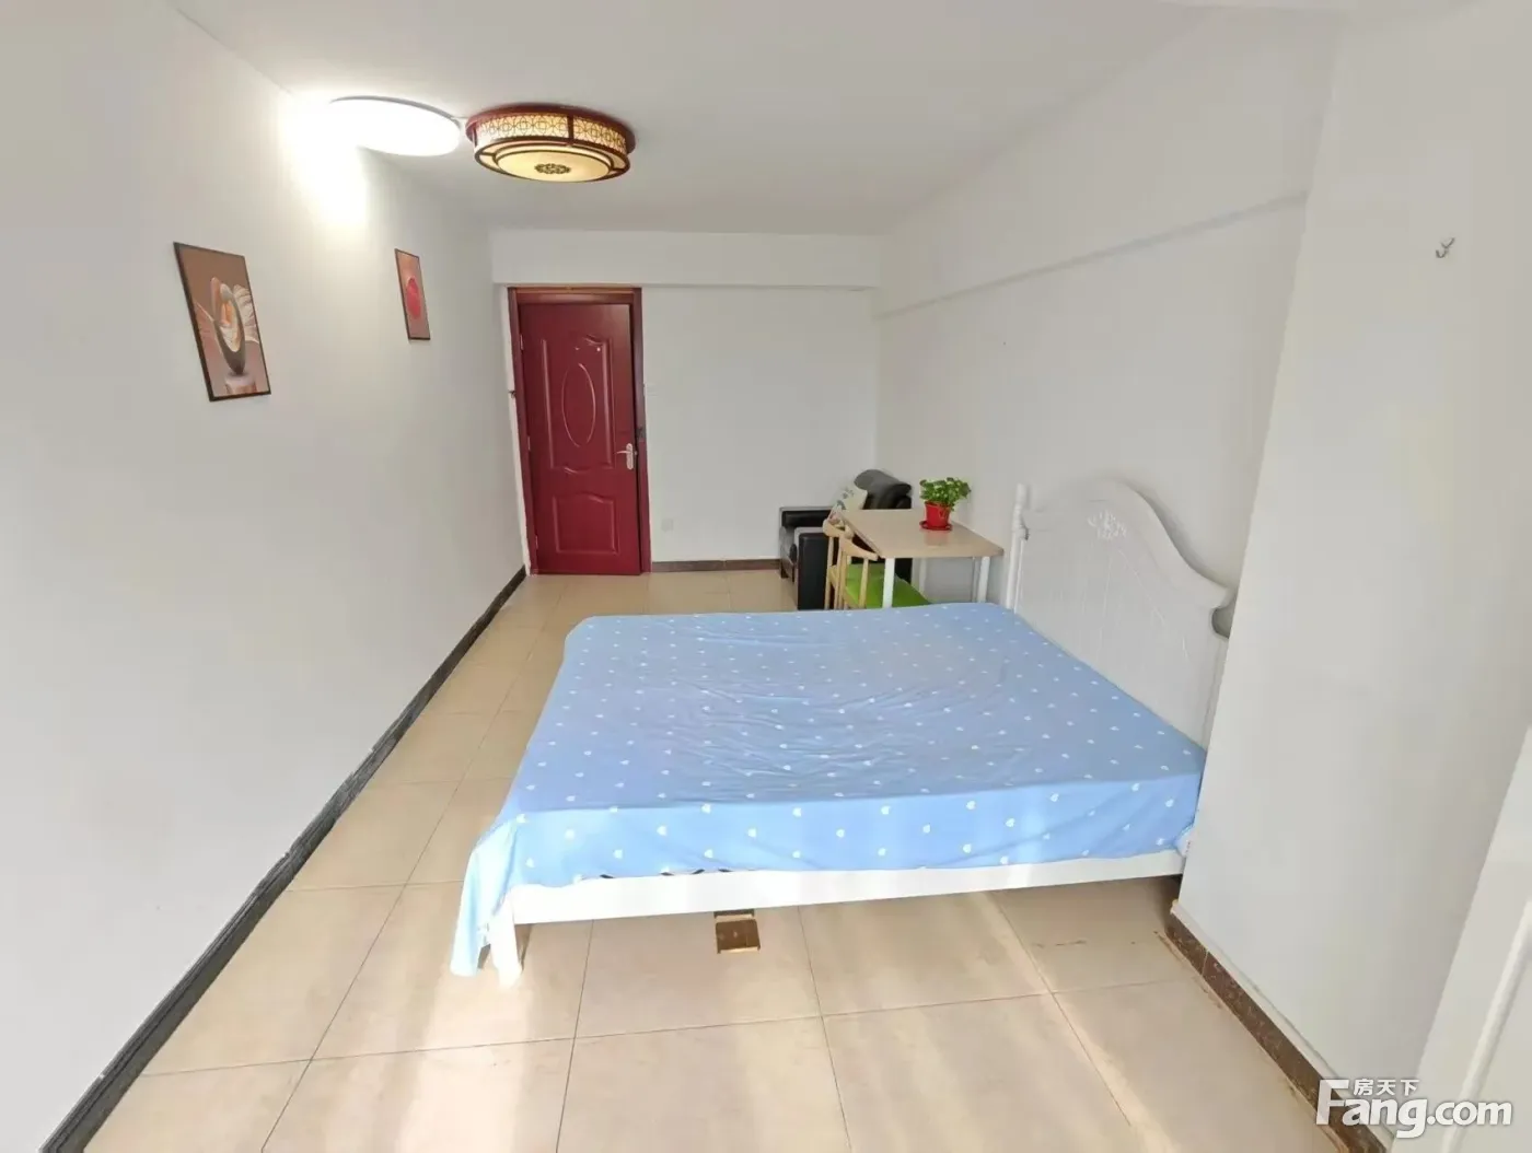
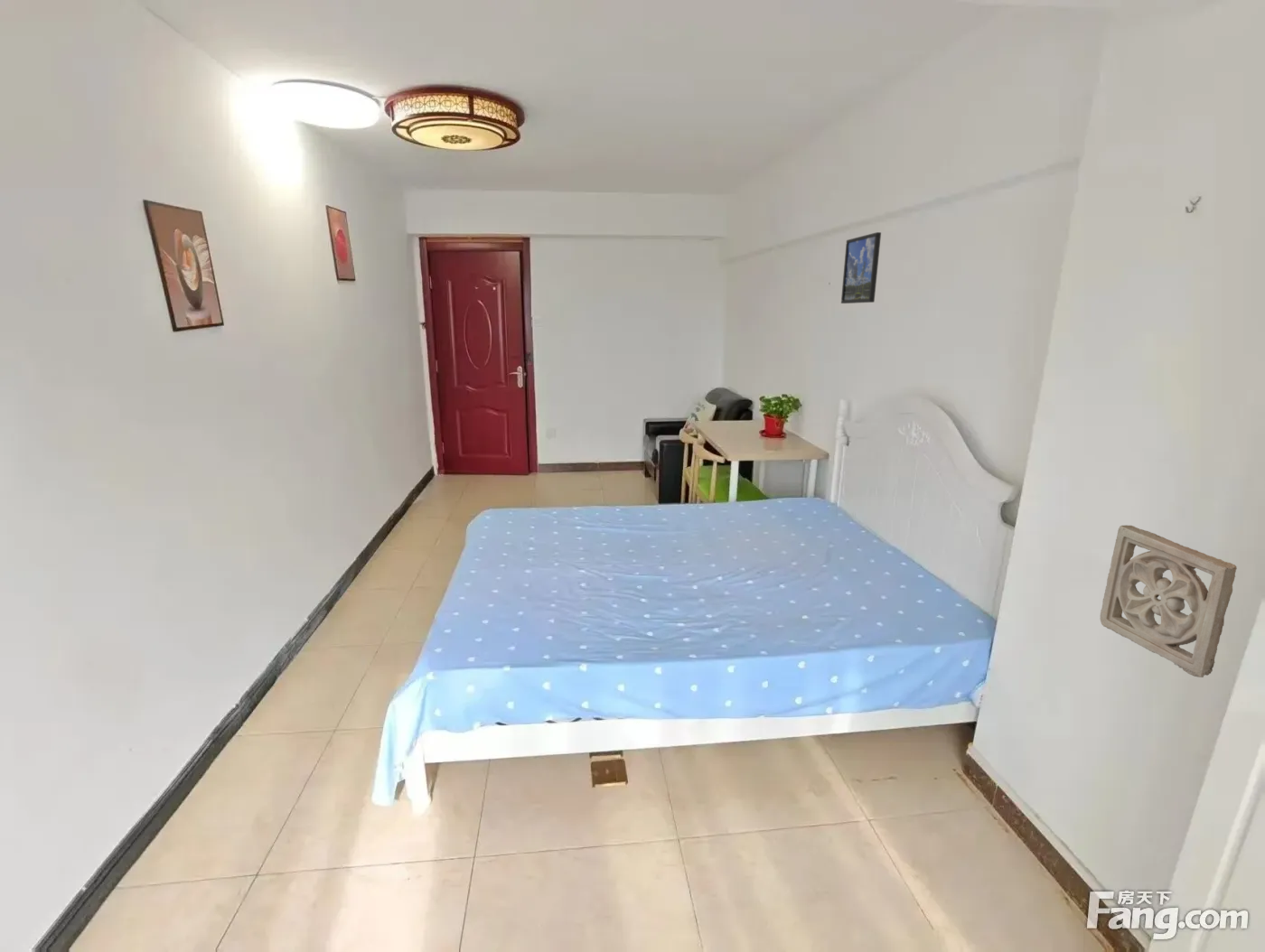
+ wall ornament [1099,525,1238,678]
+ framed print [840,231,882,304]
